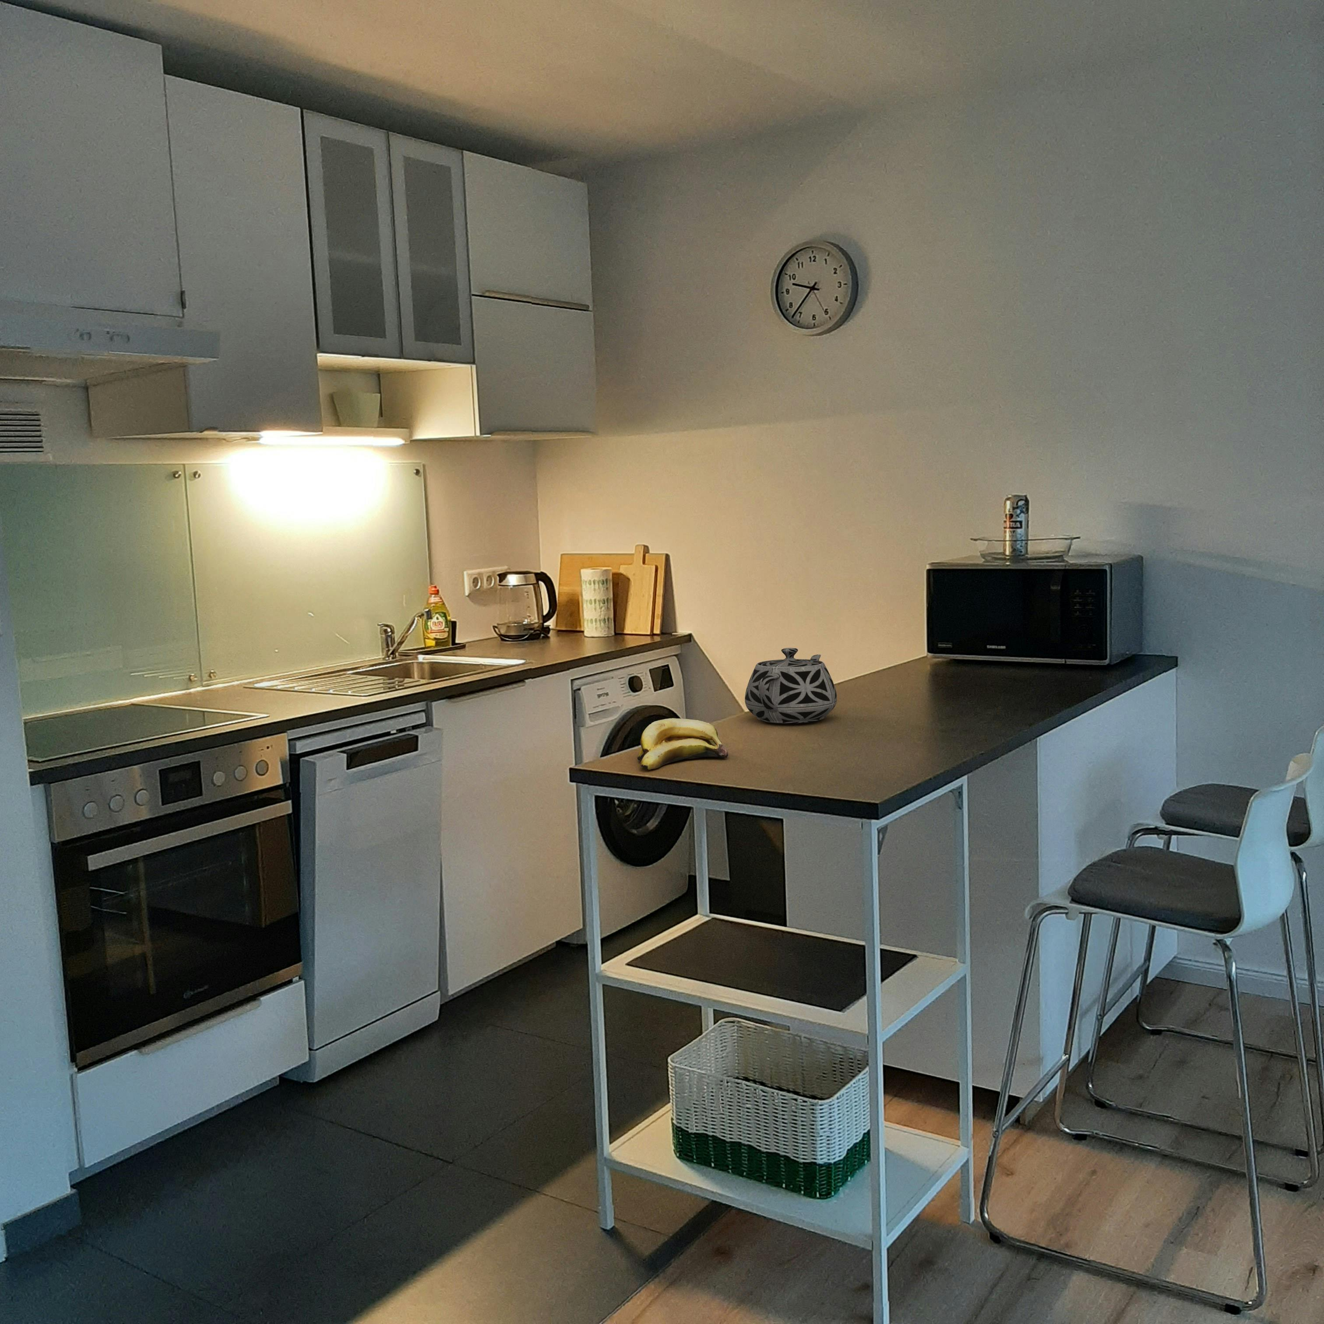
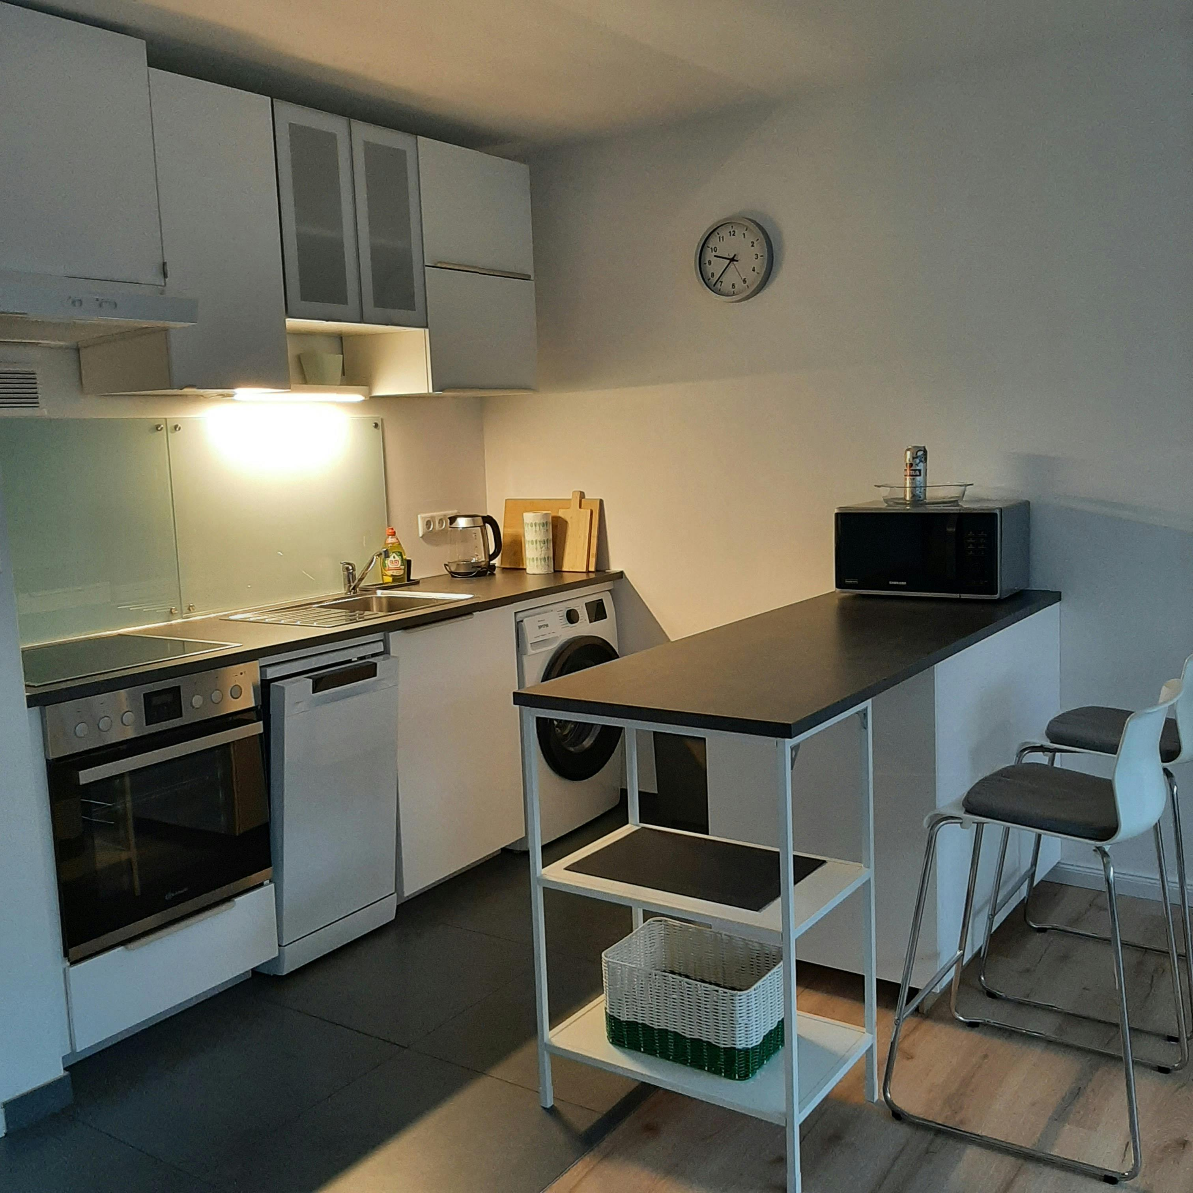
- teapot [744,647,838,724]
- banana [637,718,729,770]
